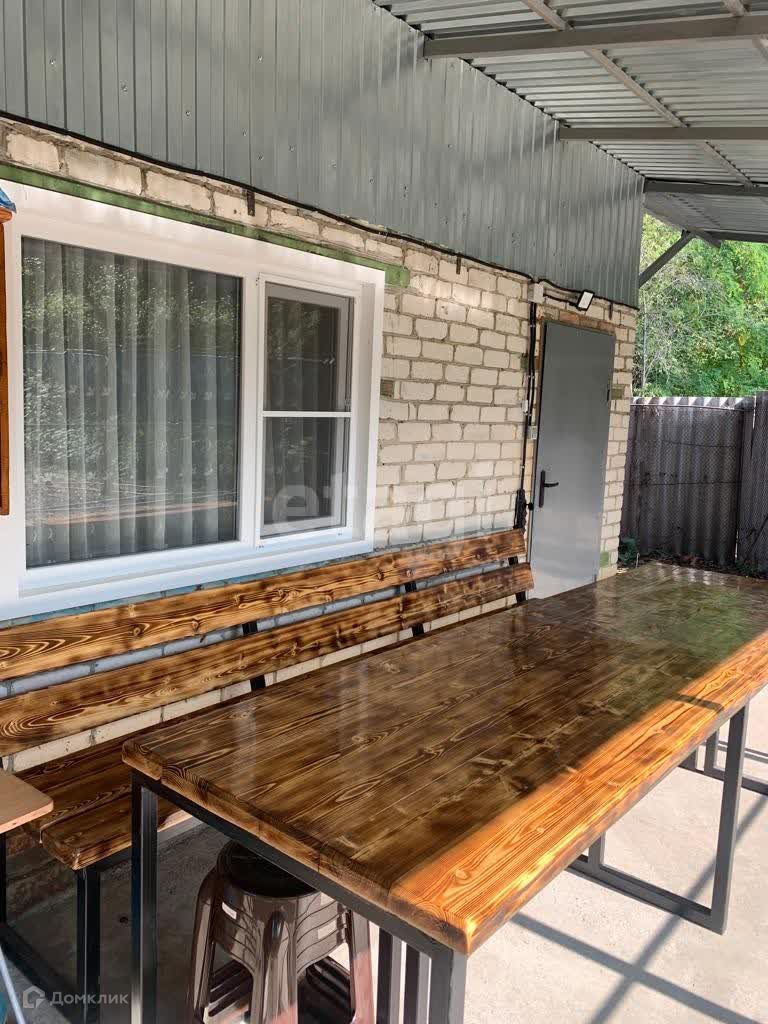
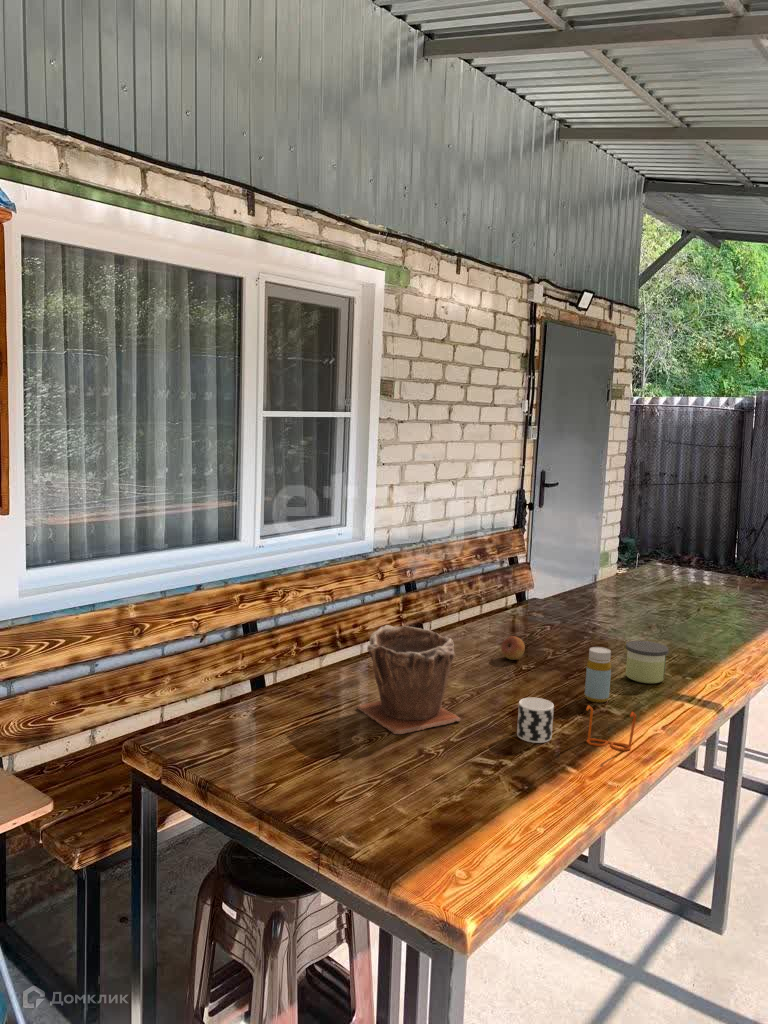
+ bottle [584,646,612,704]
+ fruit [500,635,526,661]
+ sunglasses [585,704,637,752]
+ plant pot [355,624,462,735]
+ cup [516,697,555,744]
+ candle [625,640,669,684]
